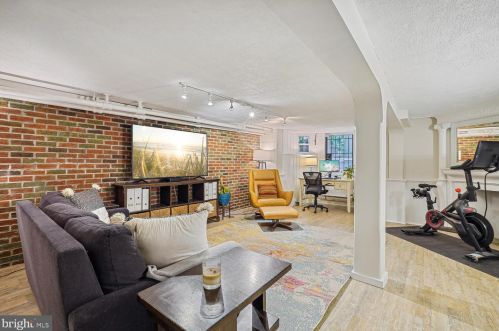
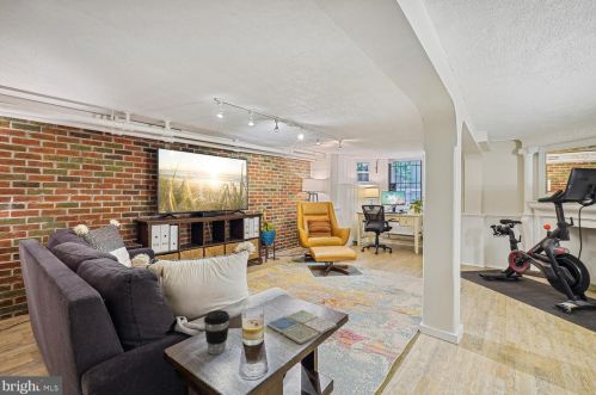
+ drink coaster [265,309,338,345]
+ coffee cup [203,309,231,356]
